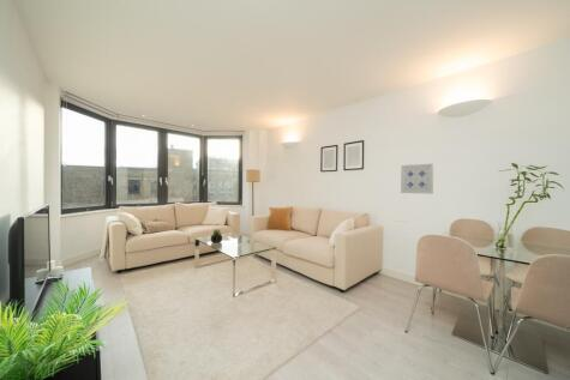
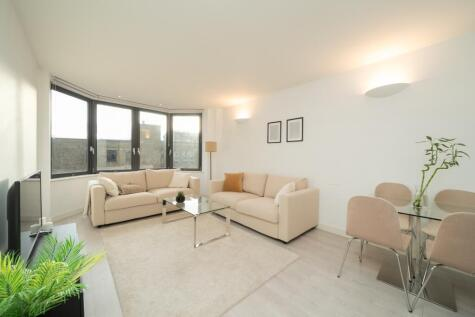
- wall art [400,162,434,195]
